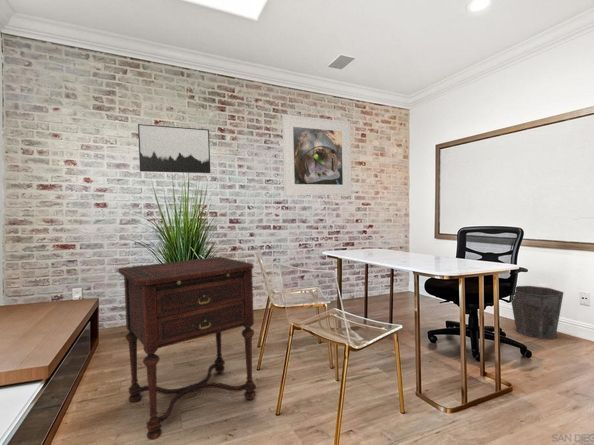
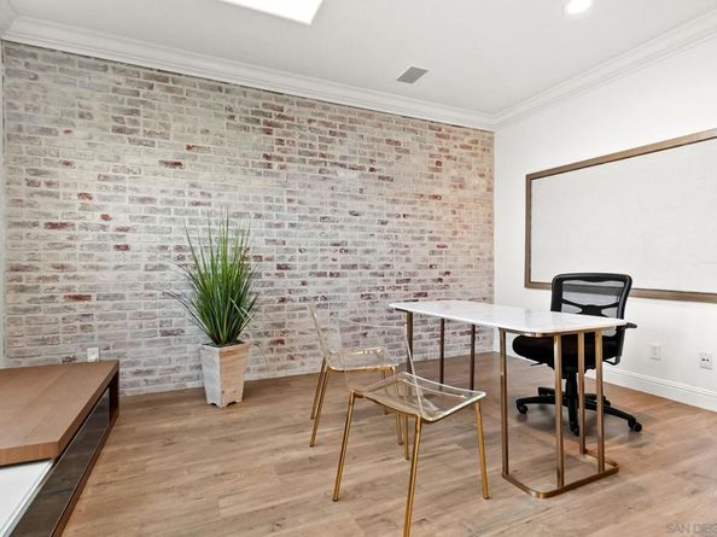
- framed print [281,114,353,196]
- wall art [137,123,211,174]
- side table [117,256,257,441]
- waste bin [510,285,565,340]
